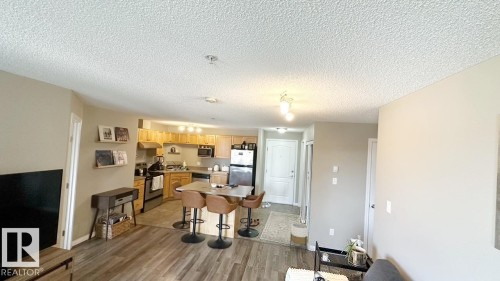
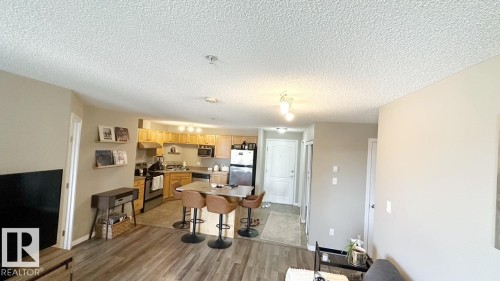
- planter [289,222,309,254]
